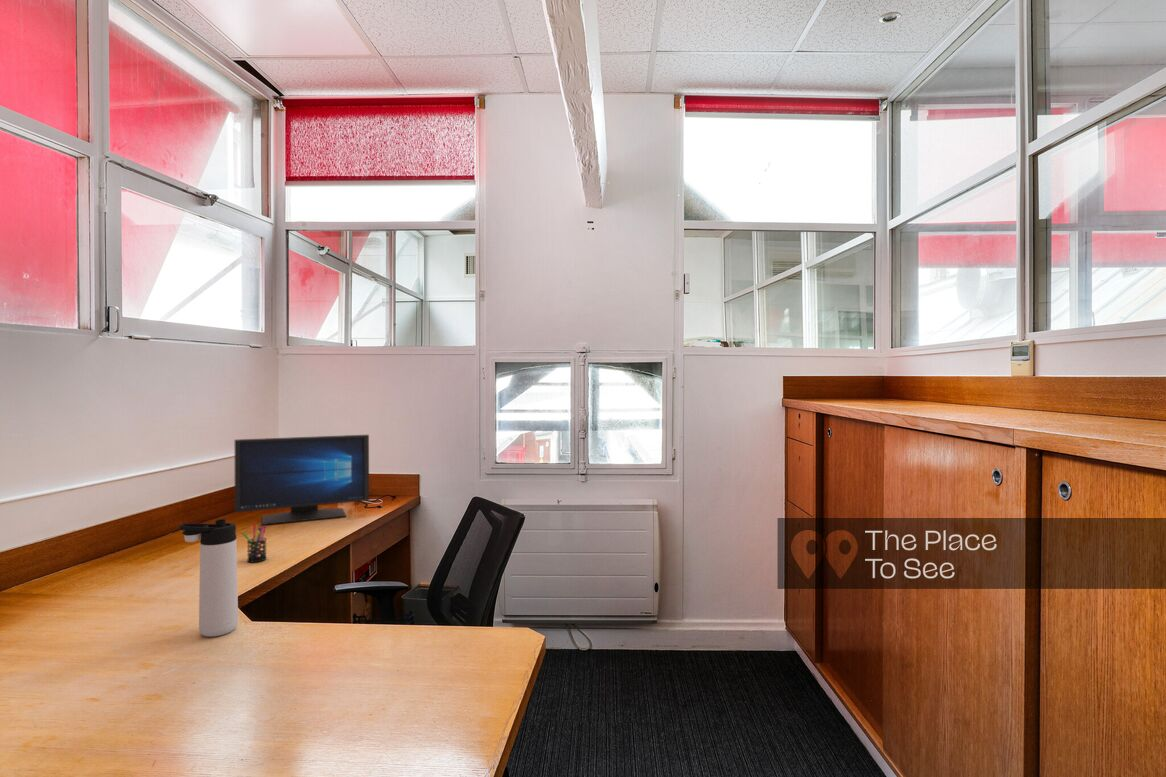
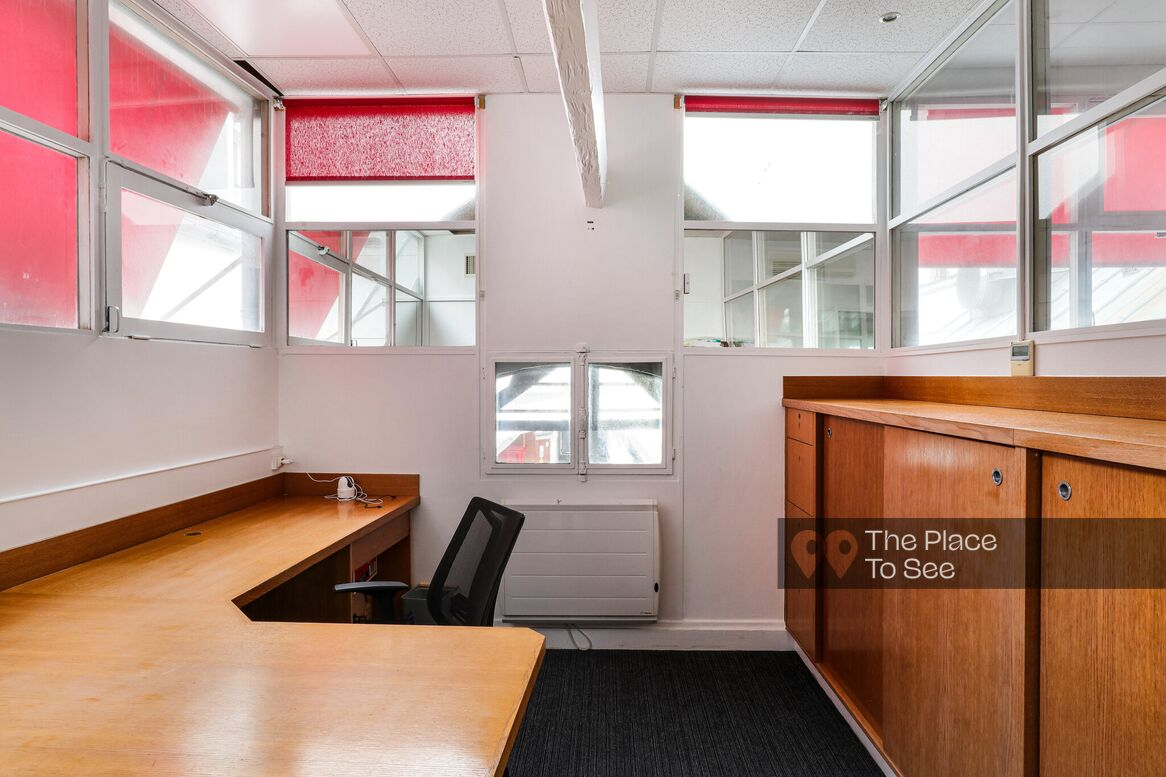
- monitor [234,434,370,526]
- pen holder [241,523,268,563]
- thermos bottle [178,518,239,638]
